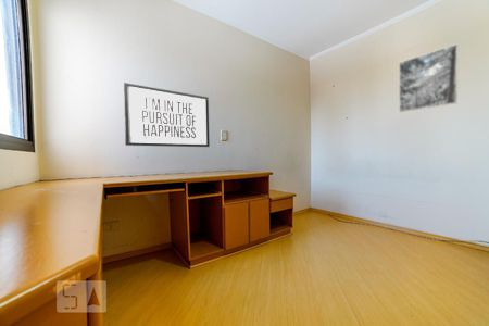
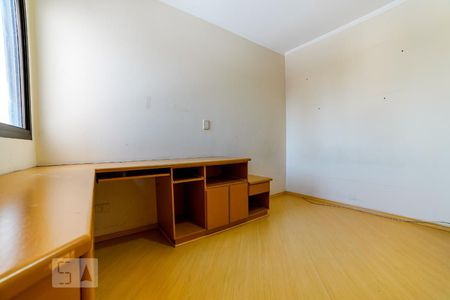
- mirror [123,82,211,148]
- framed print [398,43,459,113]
